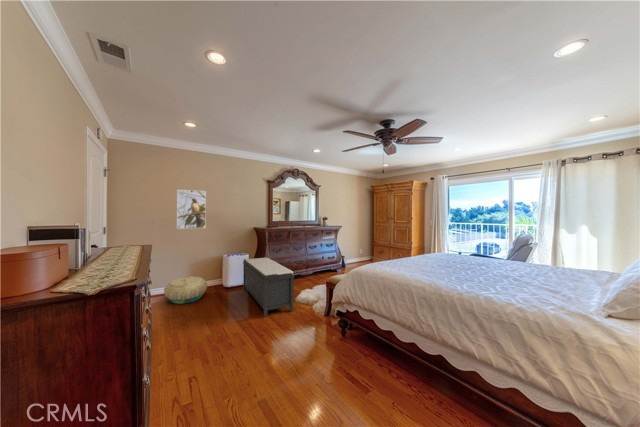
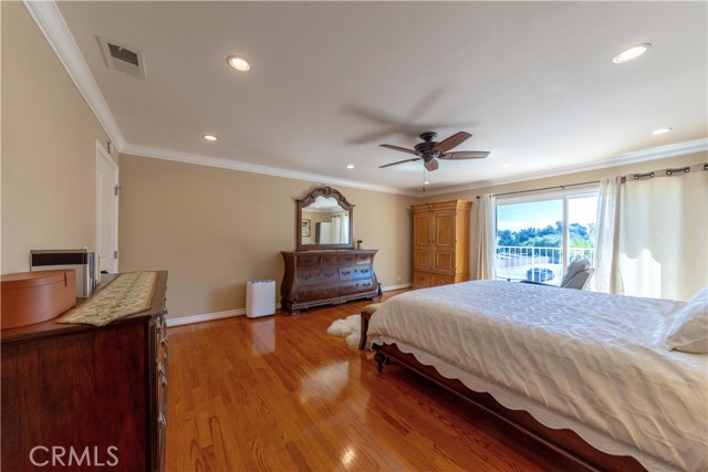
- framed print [176,189,207,230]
- basket [163,275,208,305]
- bench [242,257,296,318]
